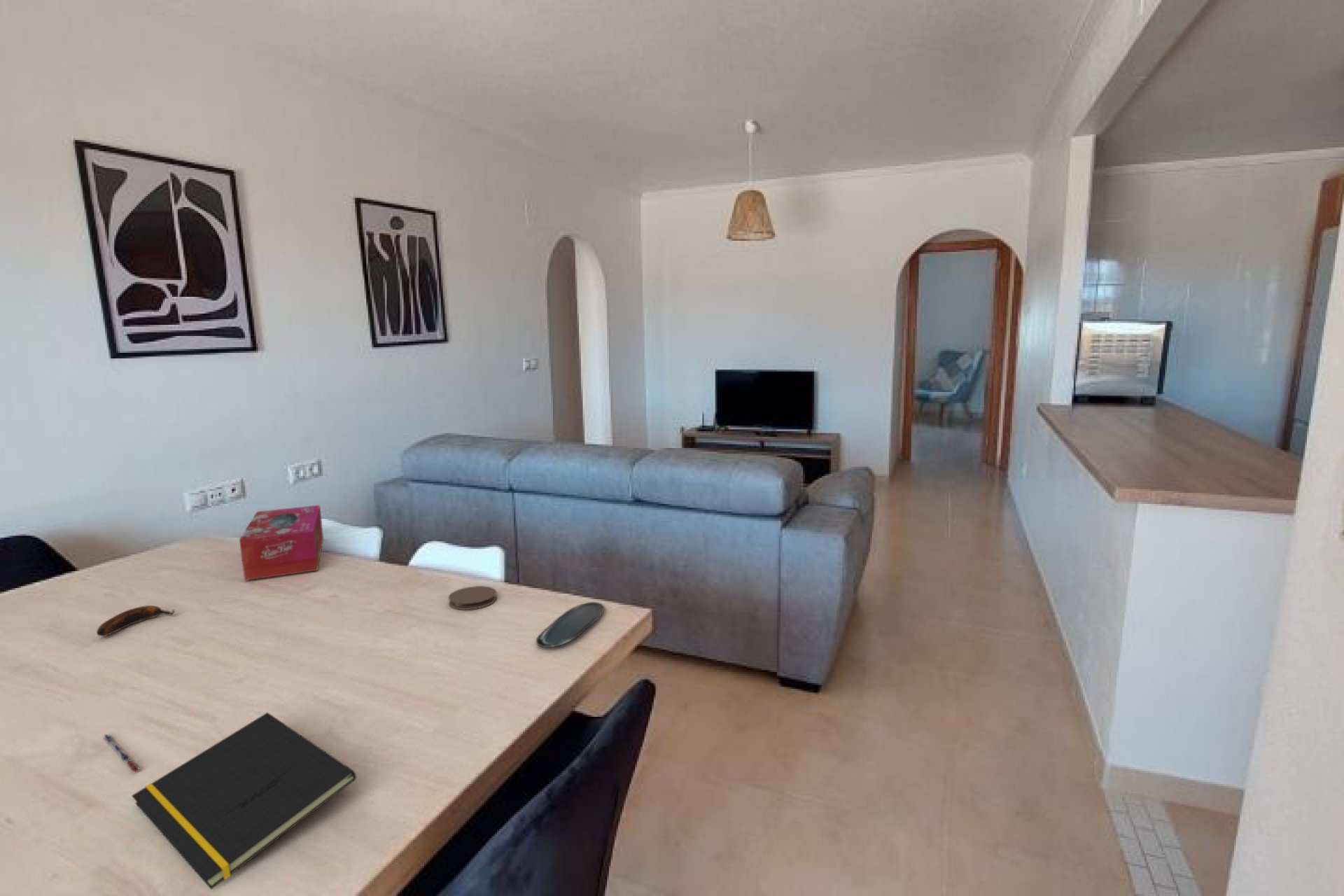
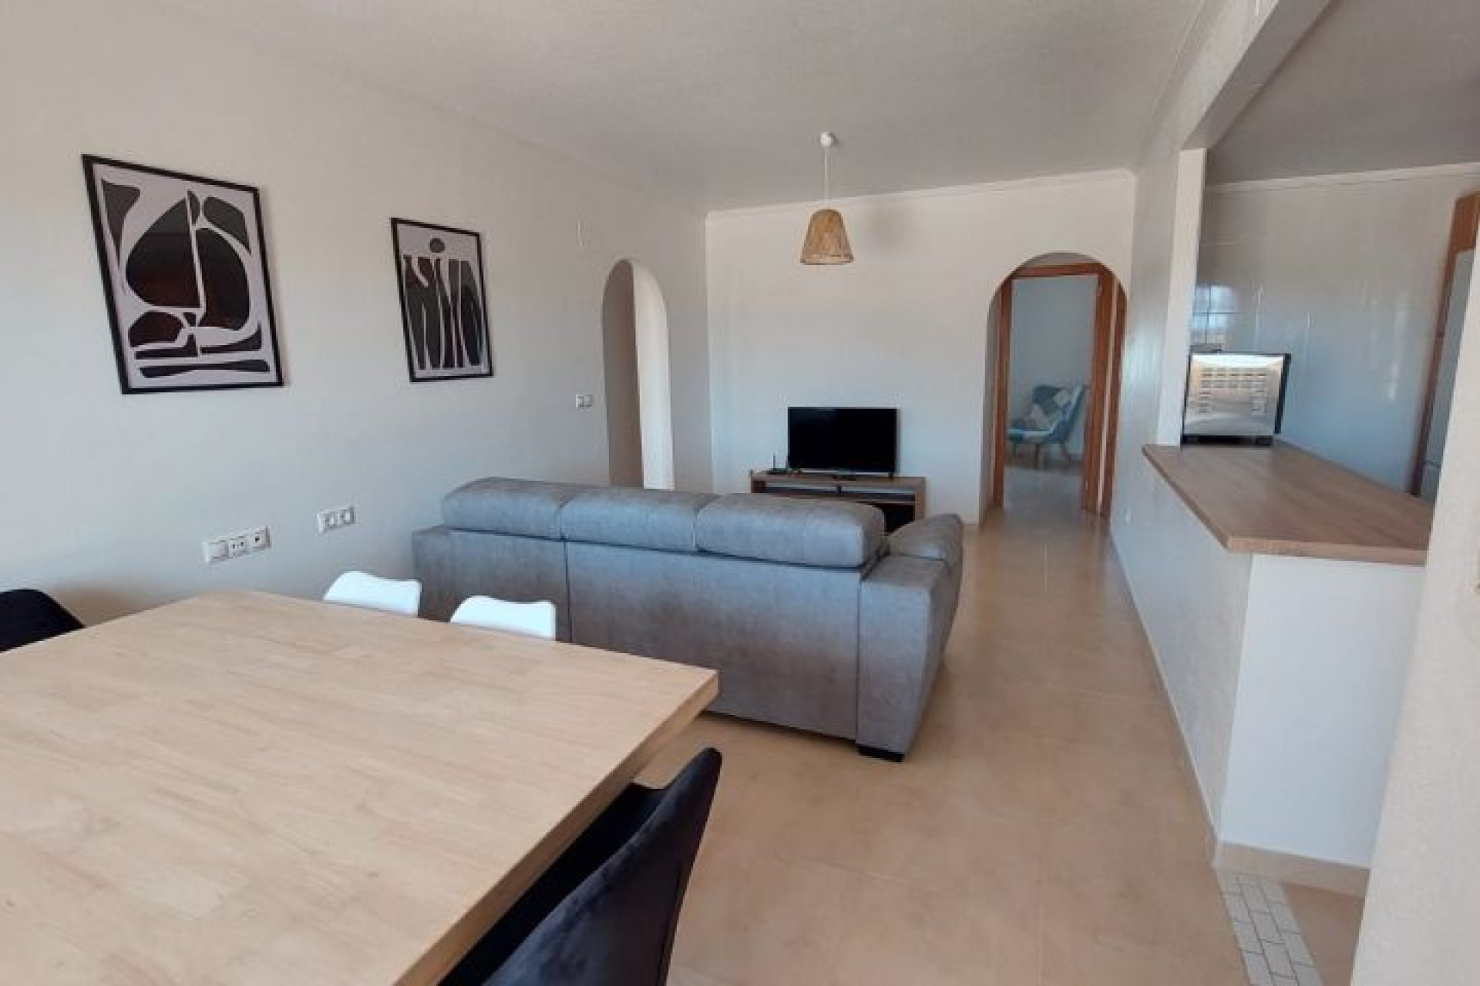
- coaster [448,585,498,610]
- tissue box [239,505,324,581]
- oval tray [535,601,605,647]
- notepad [131,712,357,890]
- pen [102,733,140,773]
- banana [96,605,175,637]
